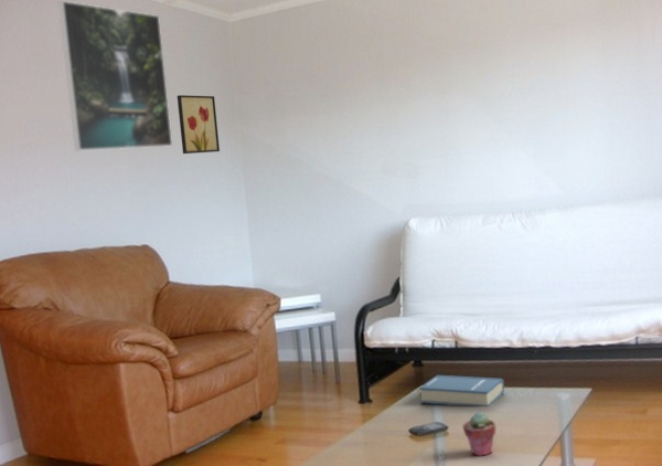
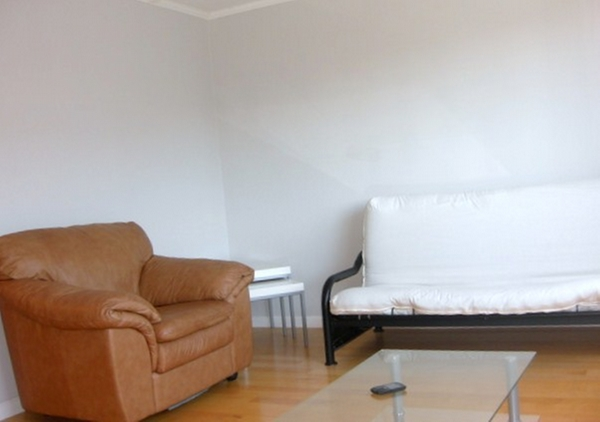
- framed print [57,0,173,152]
- potted succulent [461,411,496,457]
- hardback book [418,374,505,407]
- wall art [177,94,221,155]
